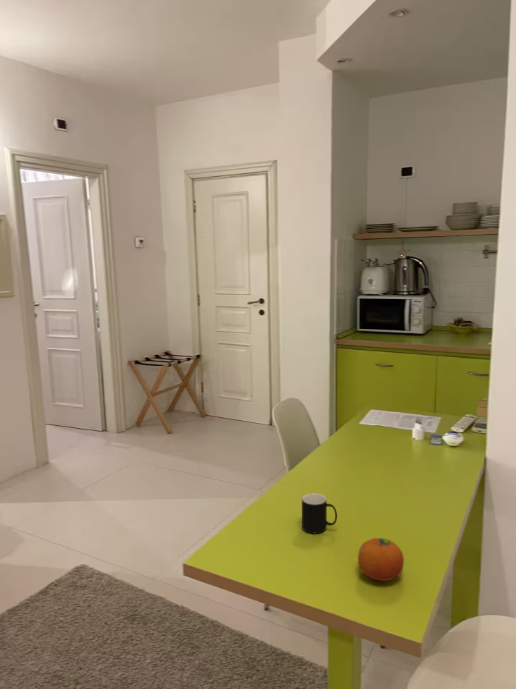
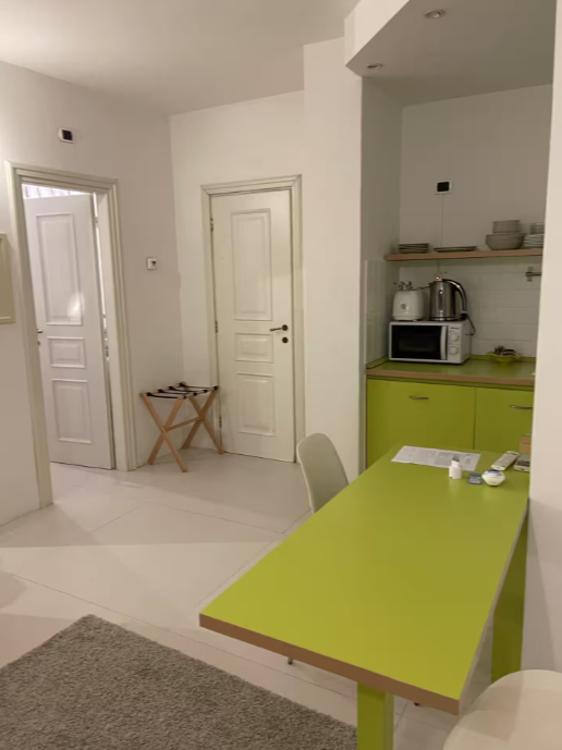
- cup [301,492,338,534]
- fruit [357,537,405,582]
